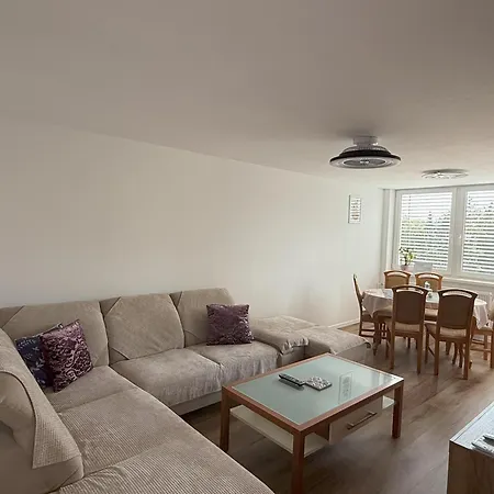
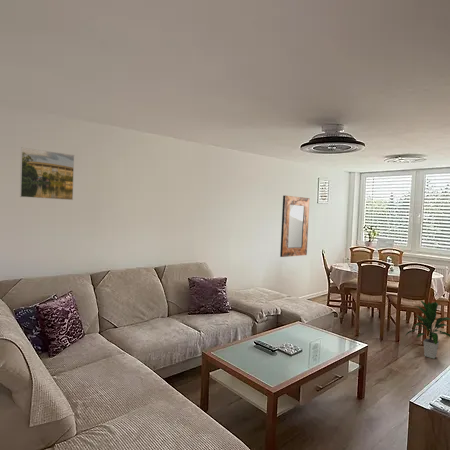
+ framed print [19,146,75,201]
+ home mirror [279,195,310,258]
+ indoor plant [404,300,450,360]
